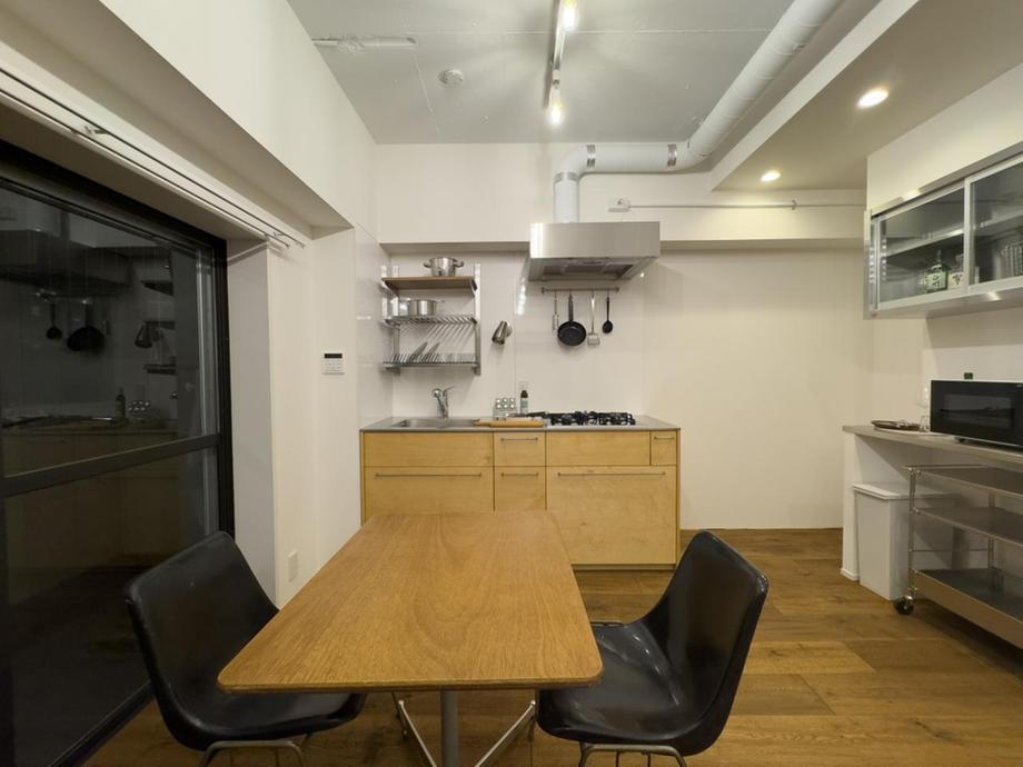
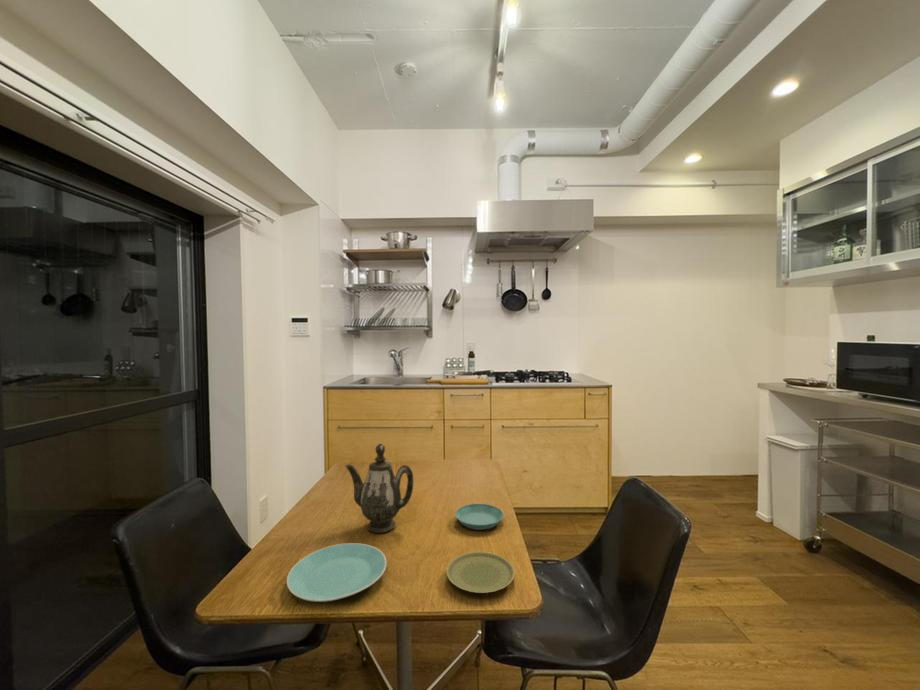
+ plate [286,542,388,603]
+ plate [446,551,516,594]
+ teapot [344,443,415,534]
+ saucer [454,503,505,531]
